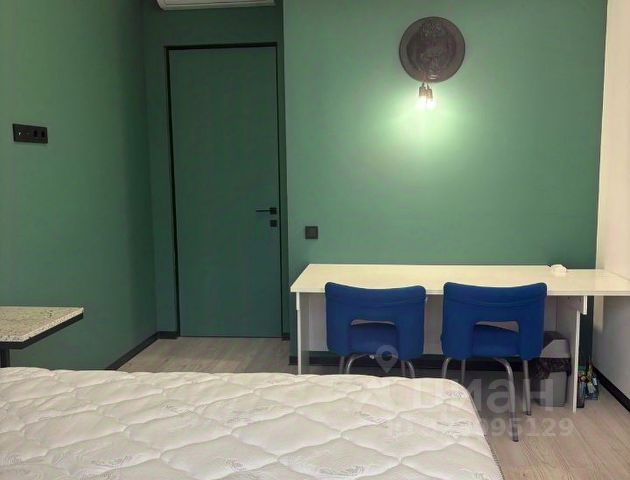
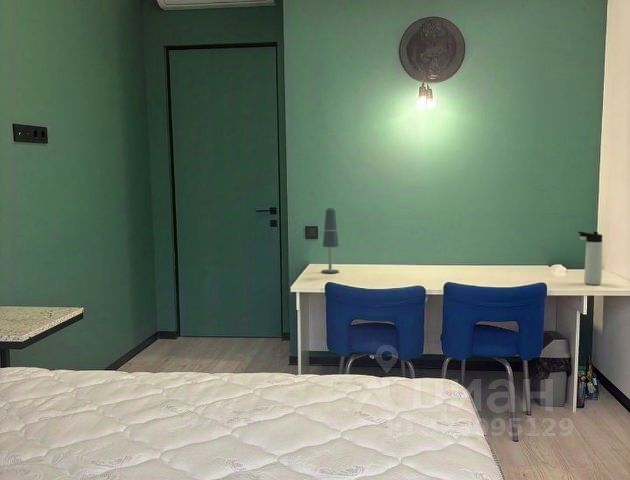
+ desk lamp [321,207,340,274]
+ thermos bottle [577,230,603,286]
